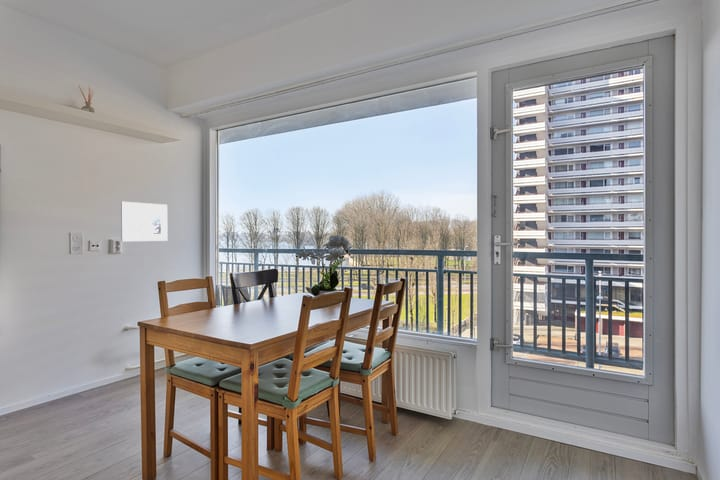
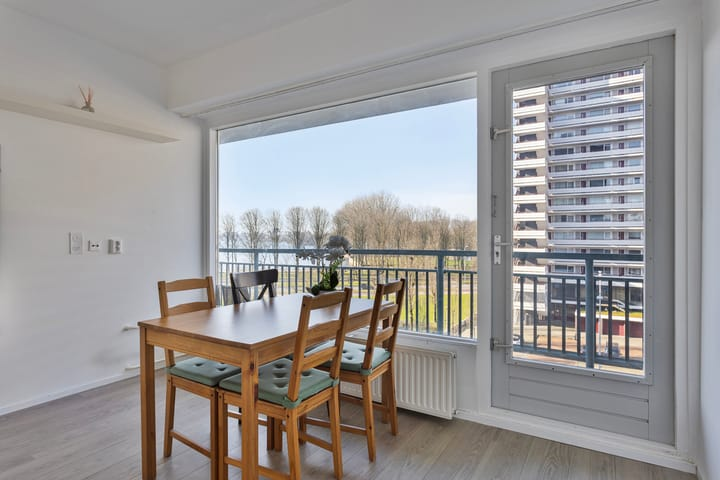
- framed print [120,201,168,242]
